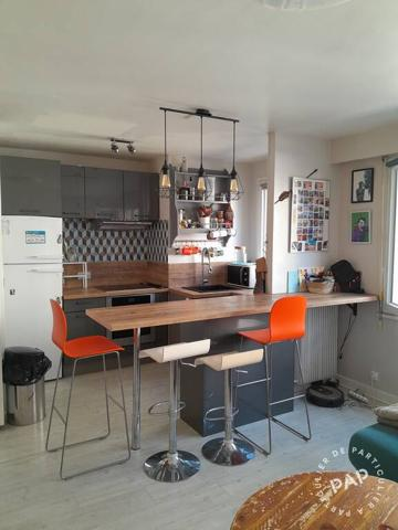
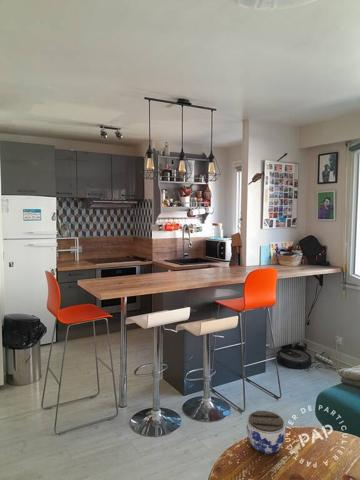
+ jar [246,410,287,455]
